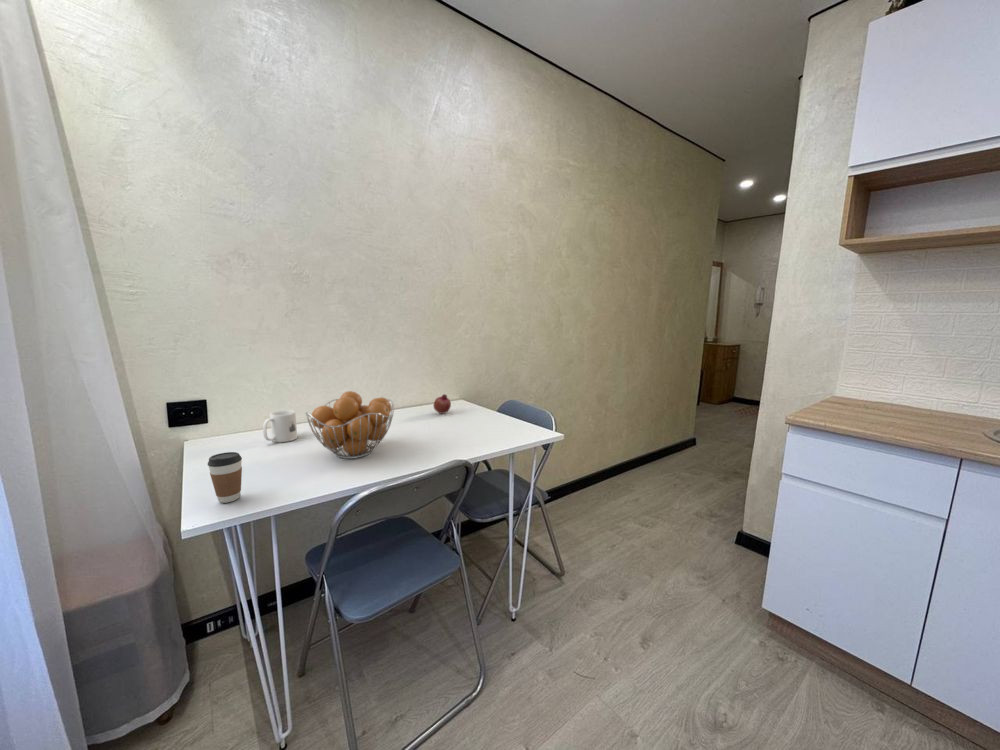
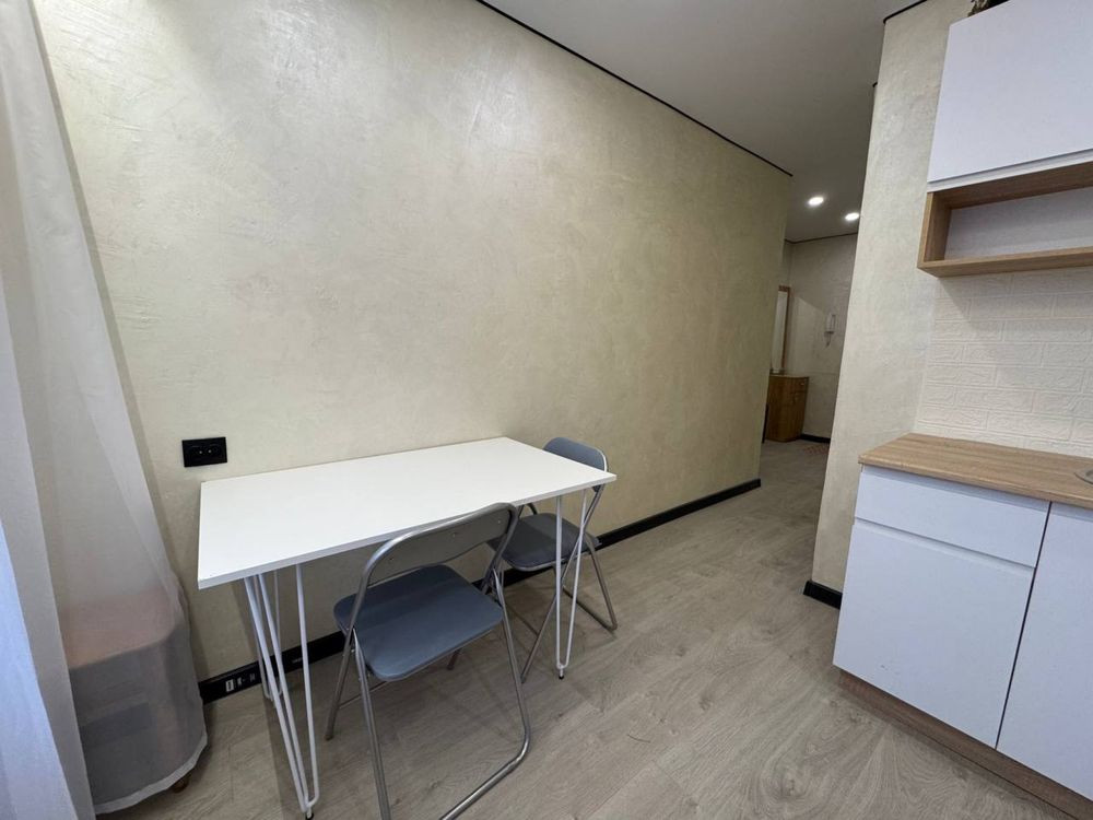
- fruit basket [305,390,395,460]
- coffee cup [207,451,243,504]
- fruit [432,393,452,415]
- mug [262,409,298,443]
